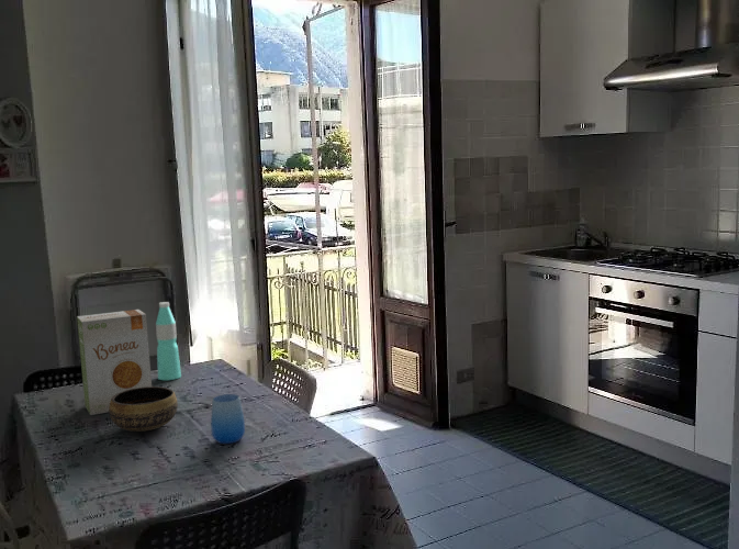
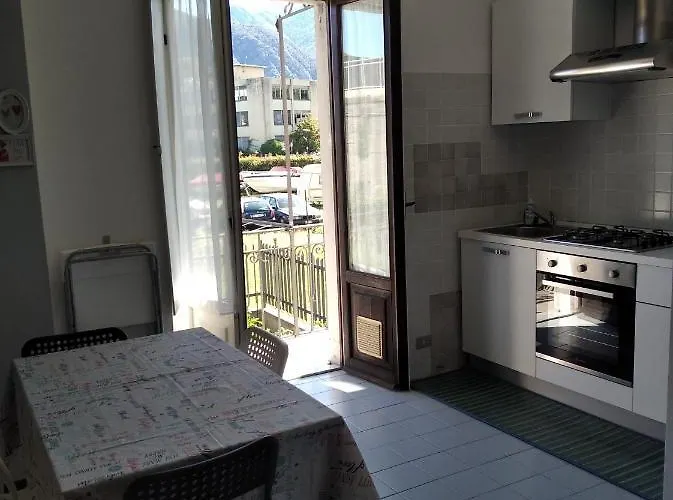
- bowl [108,385,179,433]
- food box [76,309,153,416]
- cup [210,393,246,445]
- water bottle [155,301,182,381]
